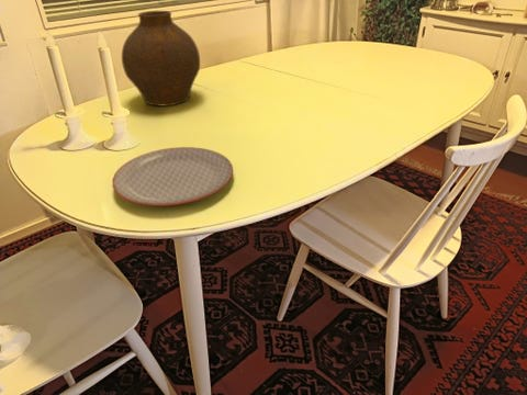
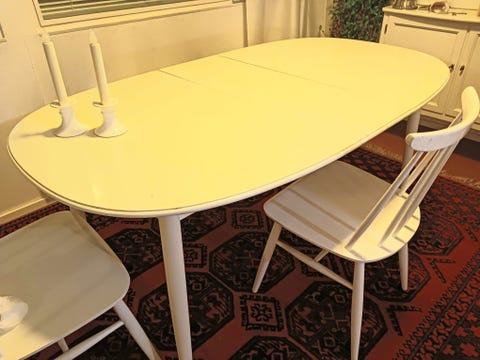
- vase [121,10,201,106]
- plate [111,146,234,207]
